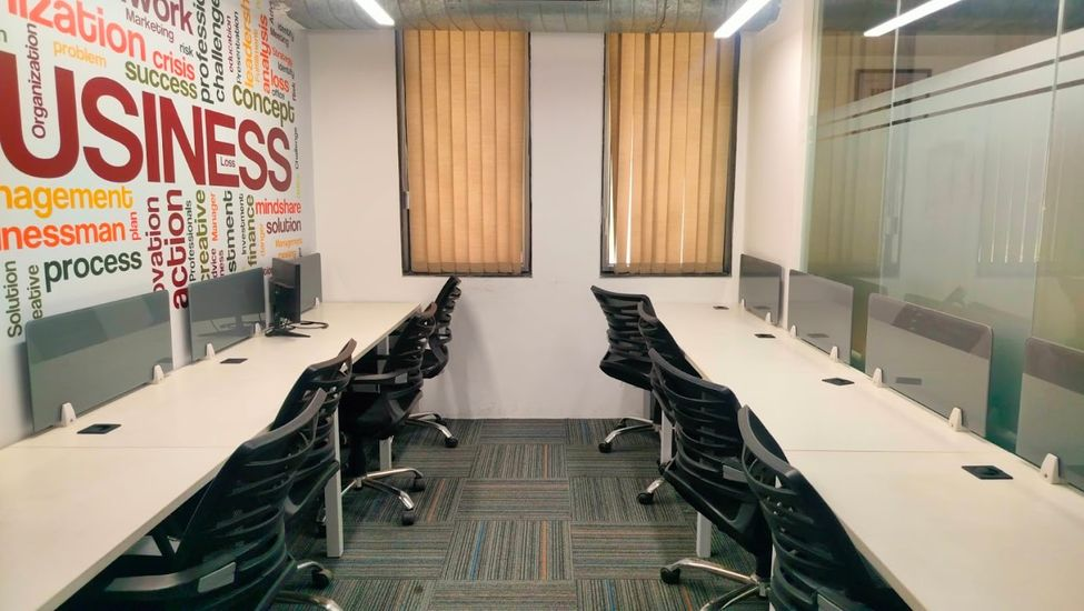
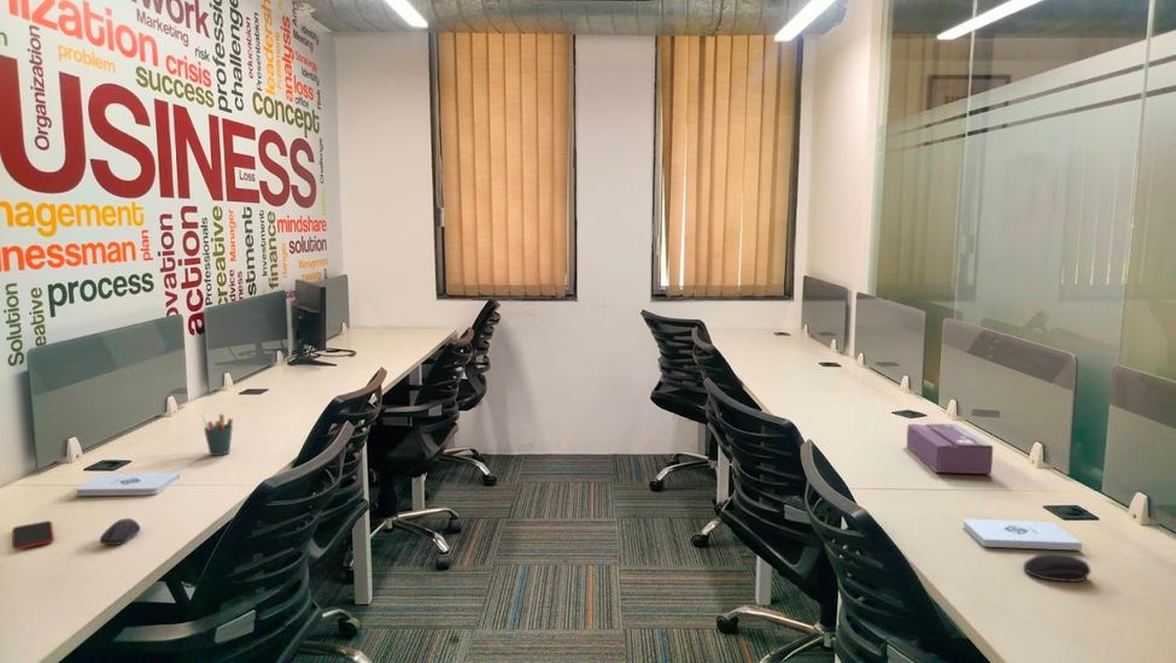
+ pen holder [200,412,234,457]
+ notepad [75,473,181,497]
+ smartphone [11,520,55,551]
+ tissue box [906,423,994,475]
+ computer mouse [1022,552,1092,583]
+ computer mouse [99,517,141,546]
+ notepad [961,518,1083,551]
